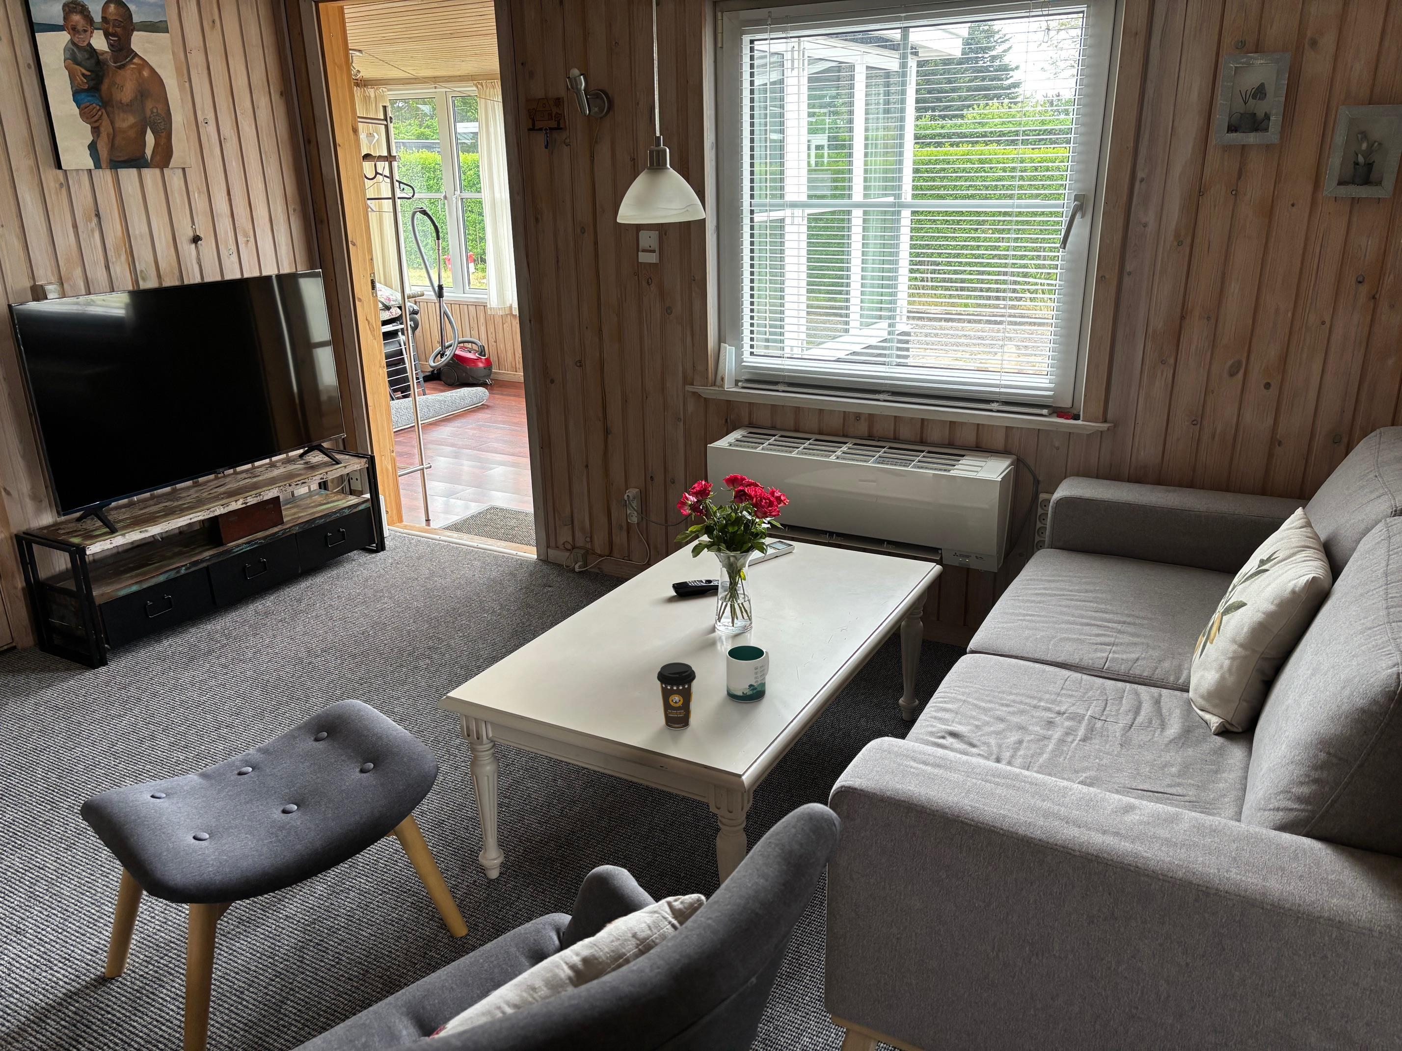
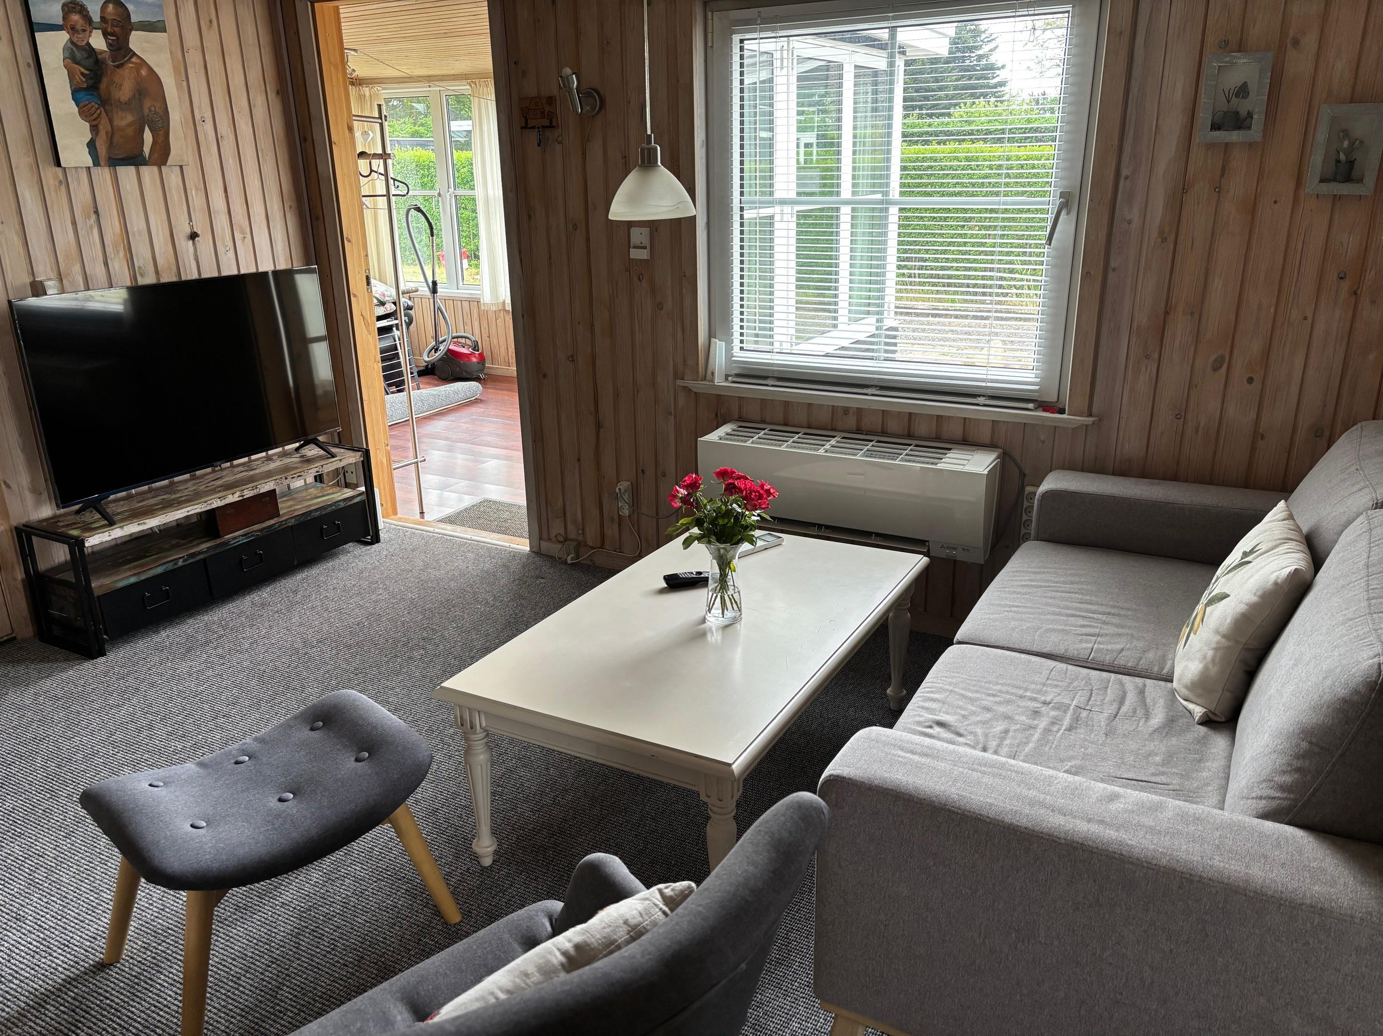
- mug [726,645,769,702]
- coffee cup [657,662,697,730]
